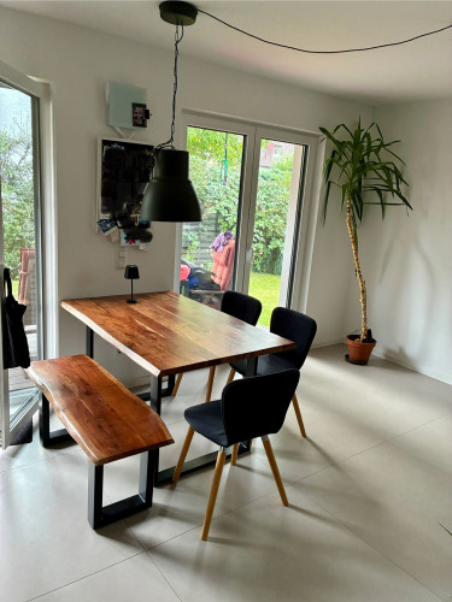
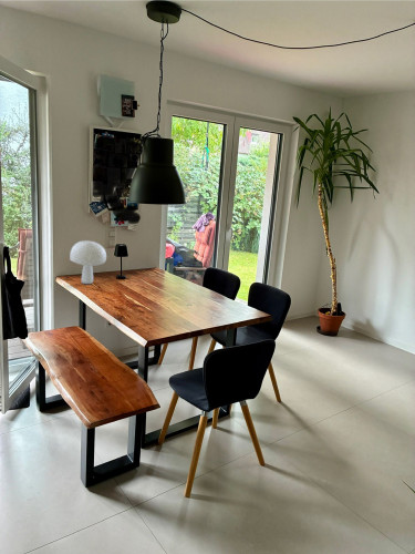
+ bowl [69,239,107,285]
